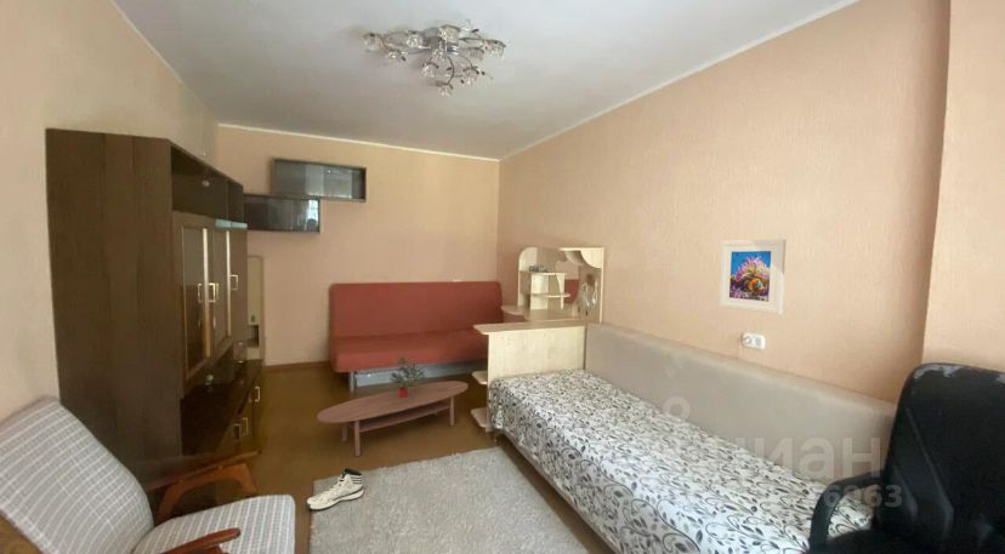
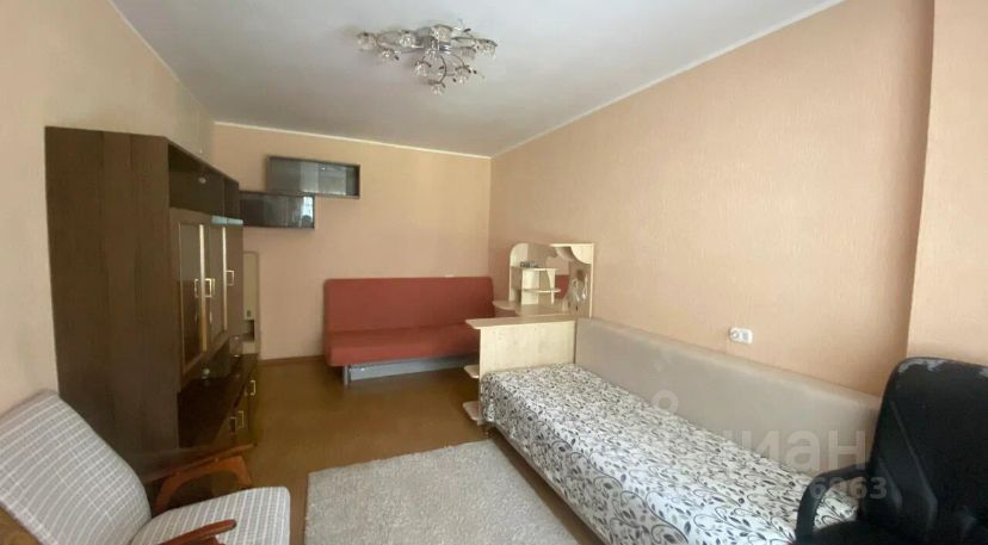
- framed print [717,238,787,315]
- potted plant [388,355,430,398]
- coffee table [316,379,470,457]
- sneaker [305,467,364,512]
